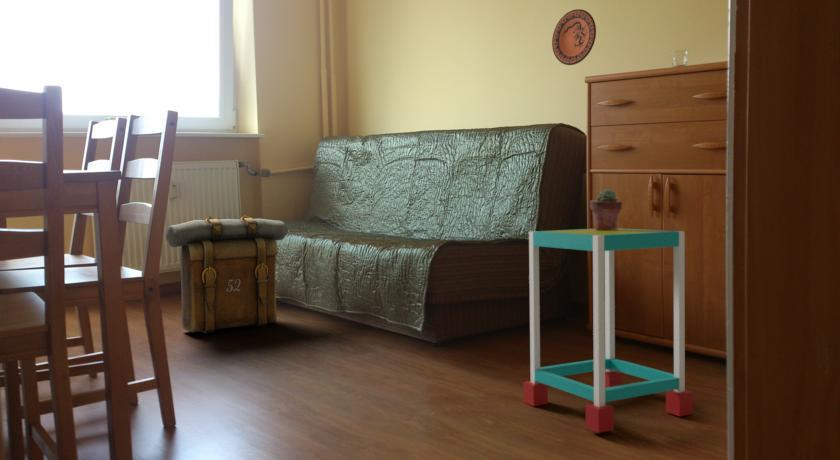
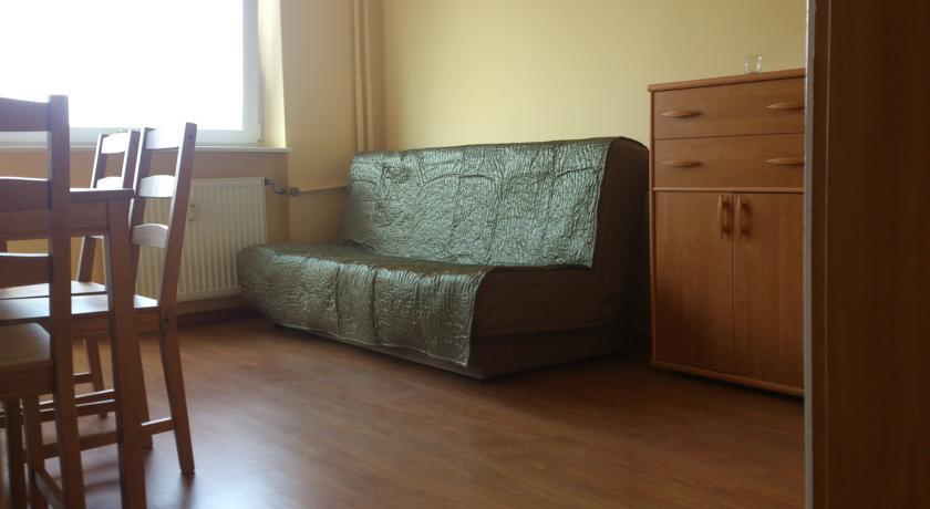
- backpack [164,214,289,334]
- decorative plate [551,8,597,66]
- potted succulent [589,188,623,231]
- side table [522,227,694,434]
